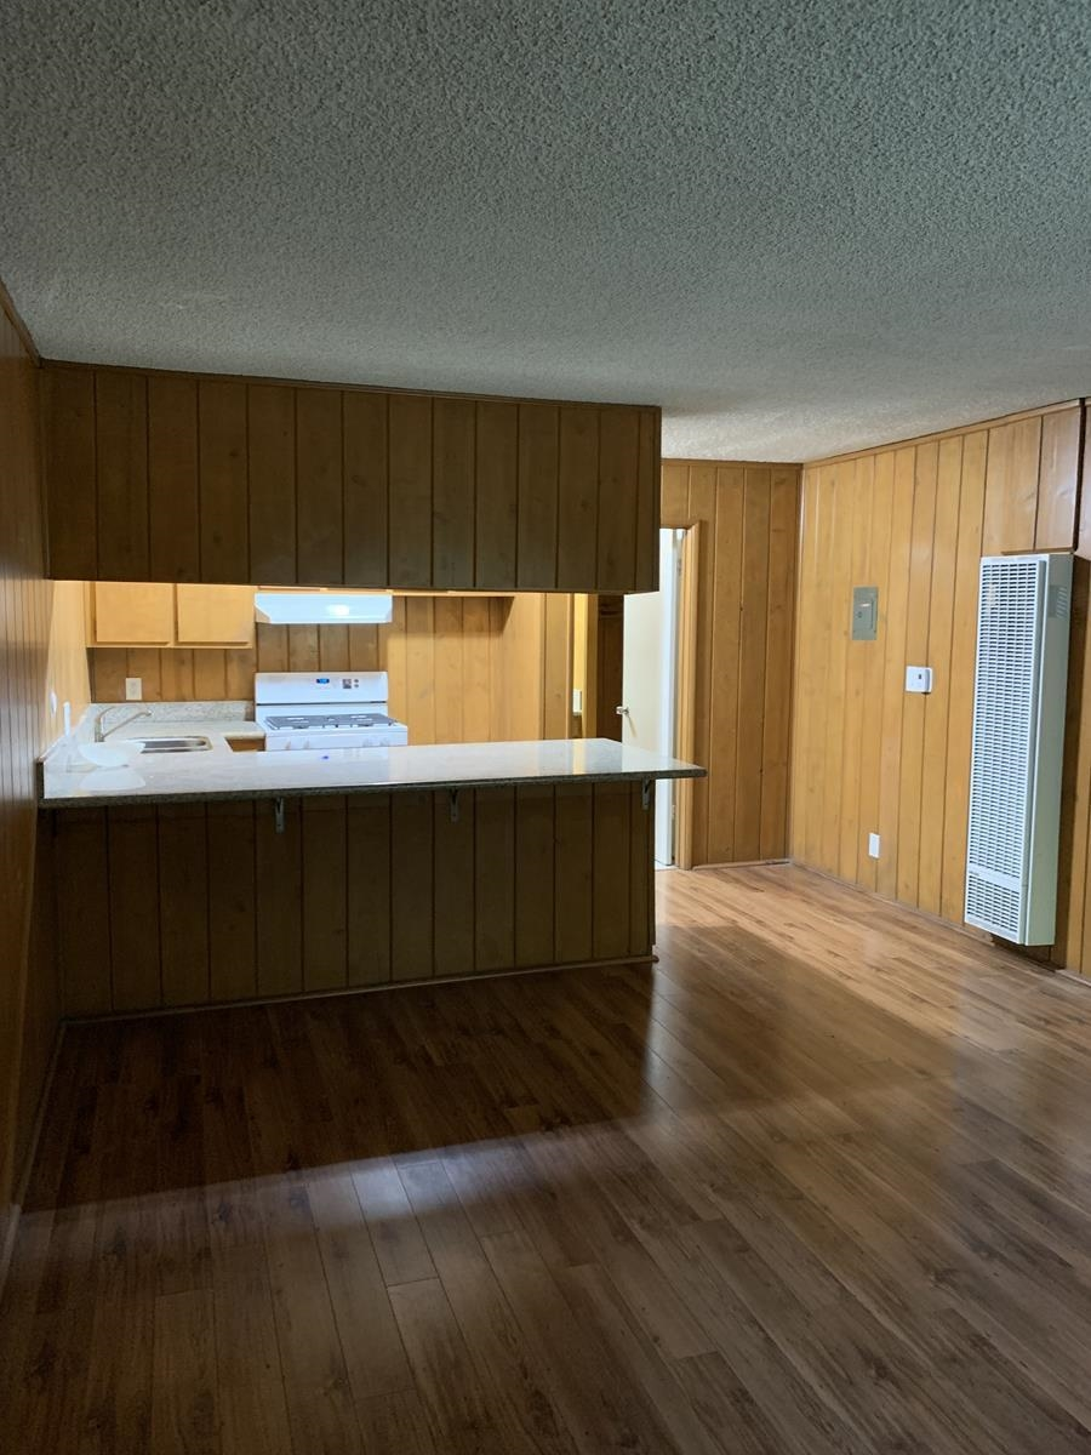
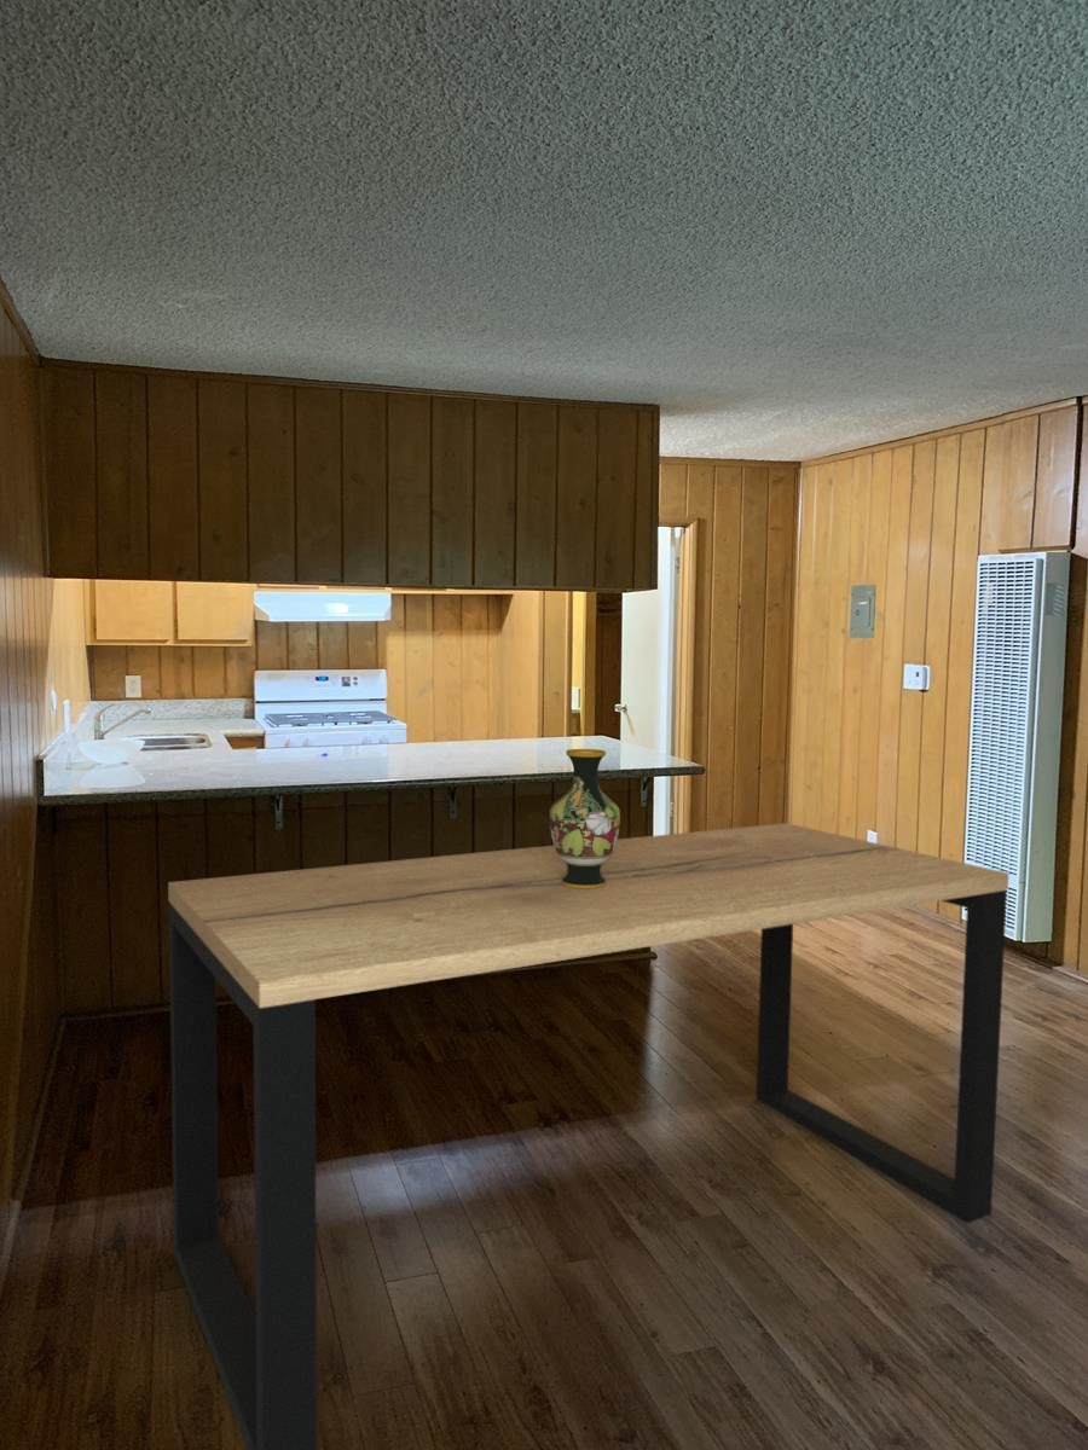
+ vase [549,748,621,888]
+ dining table [167,822,1011,1450]
